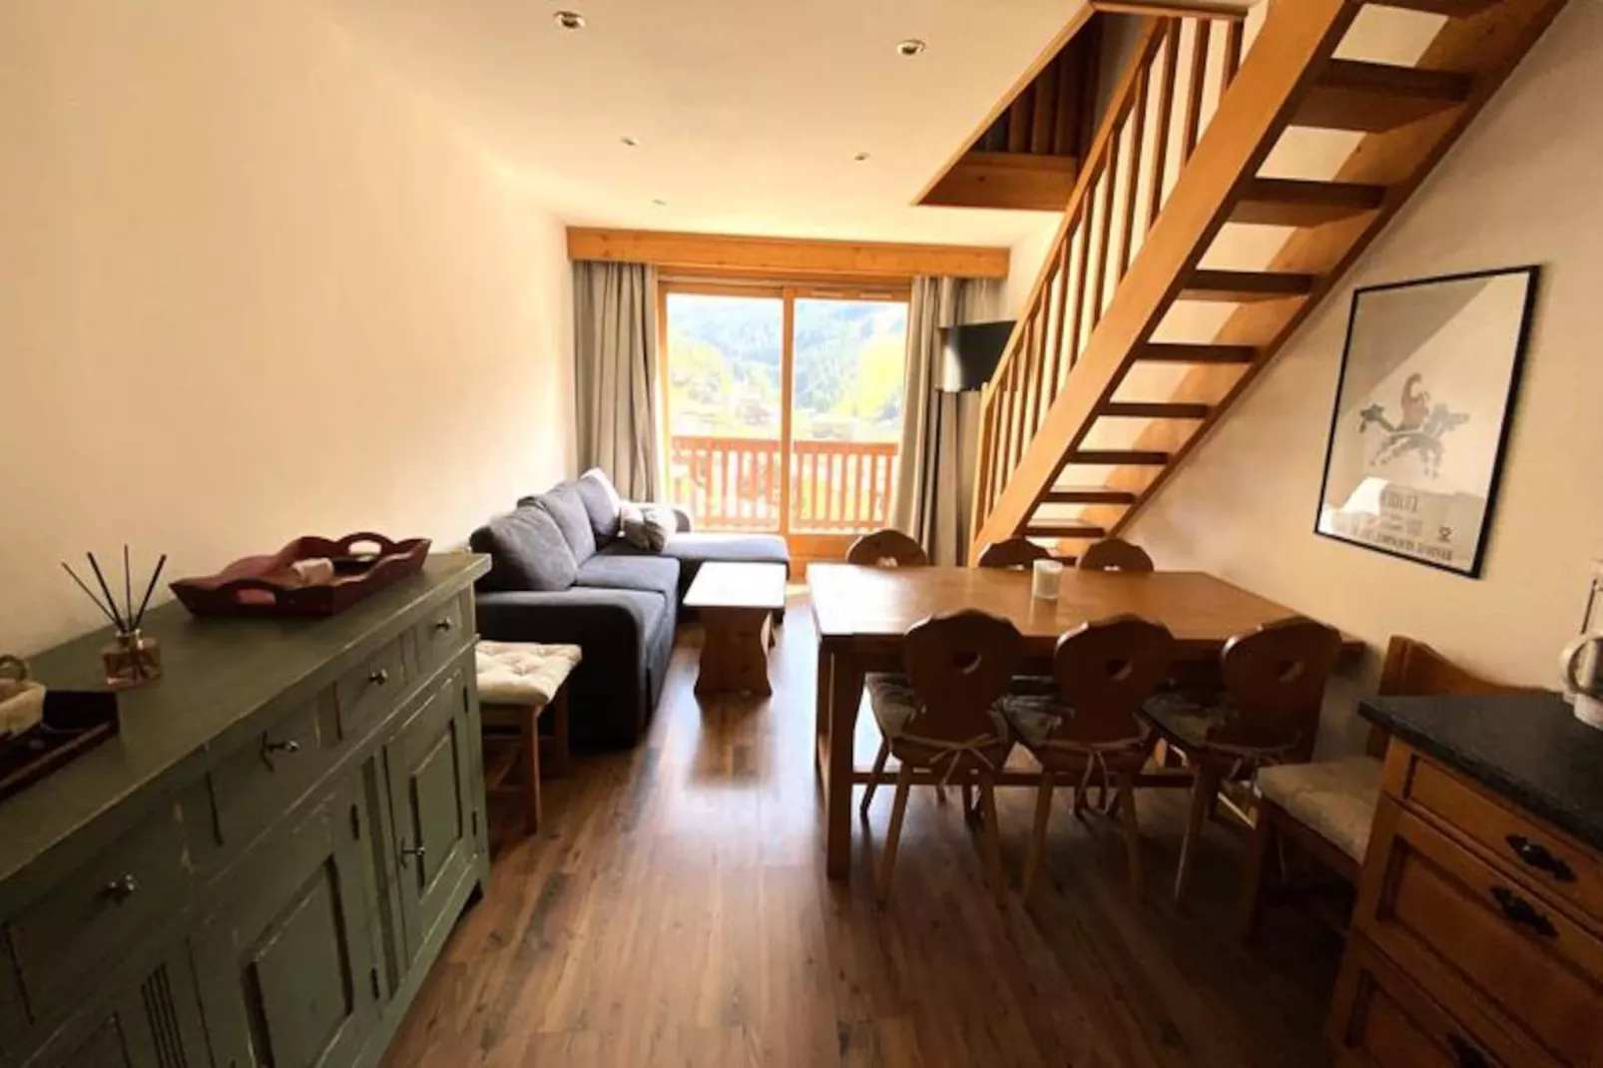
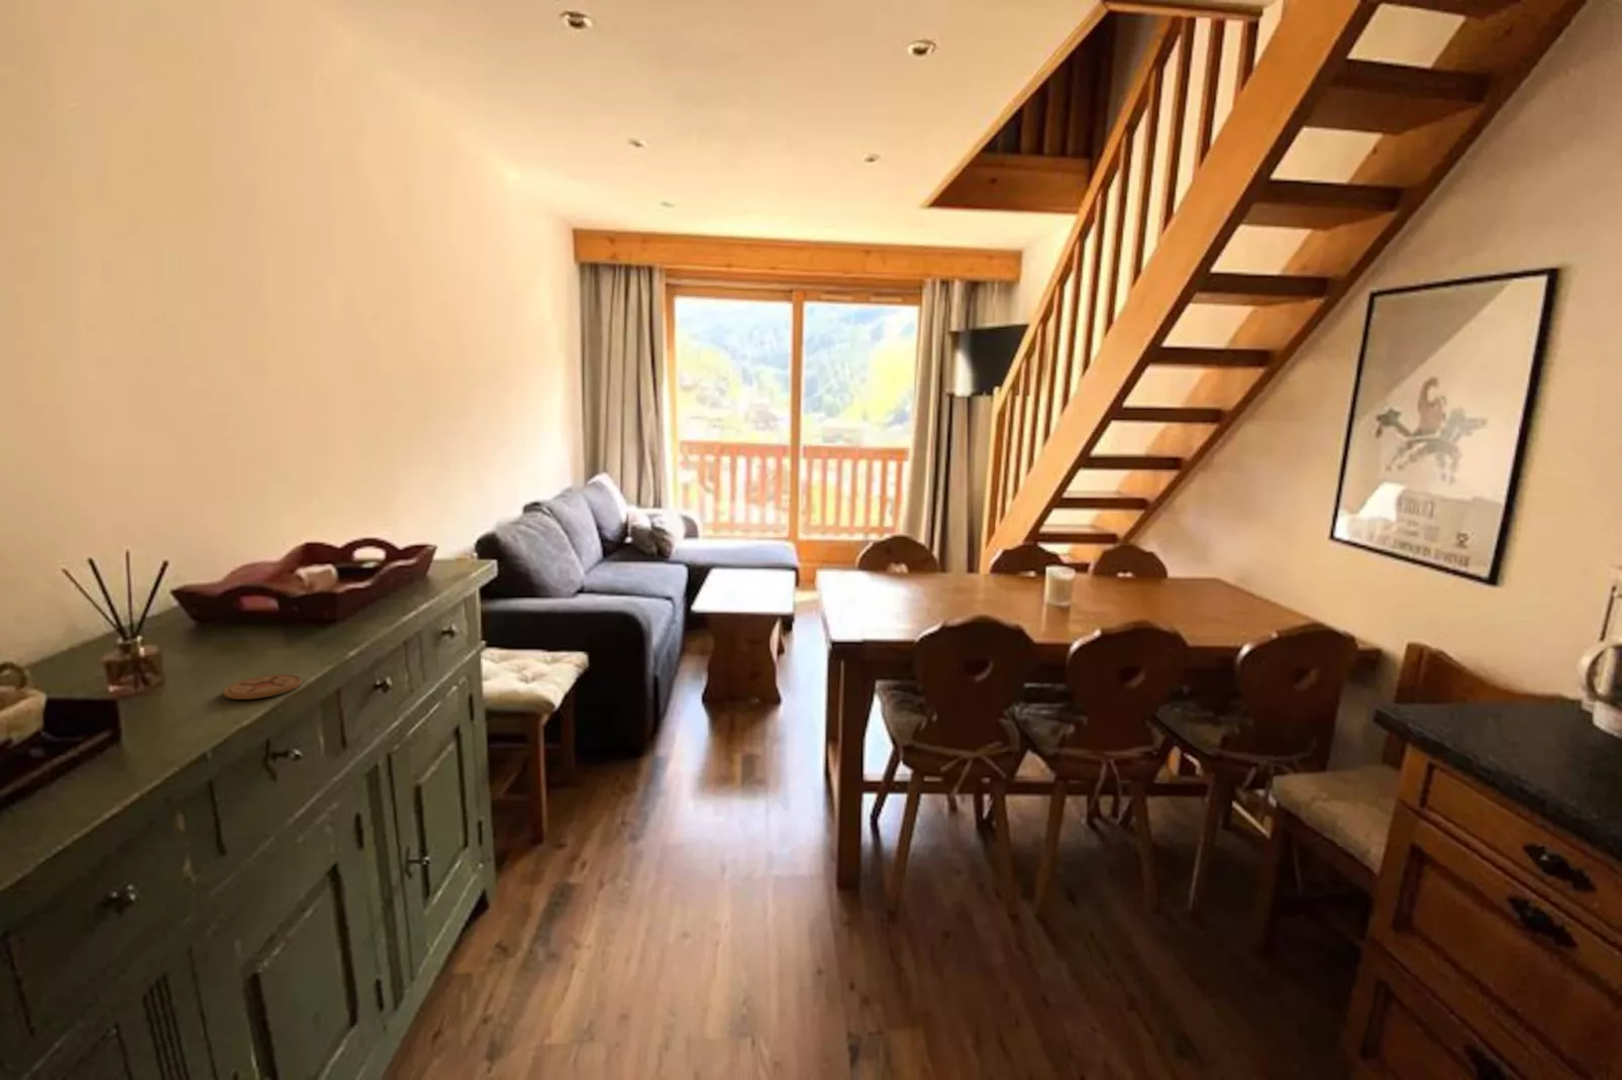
+ coaster [222,674,303,700]
